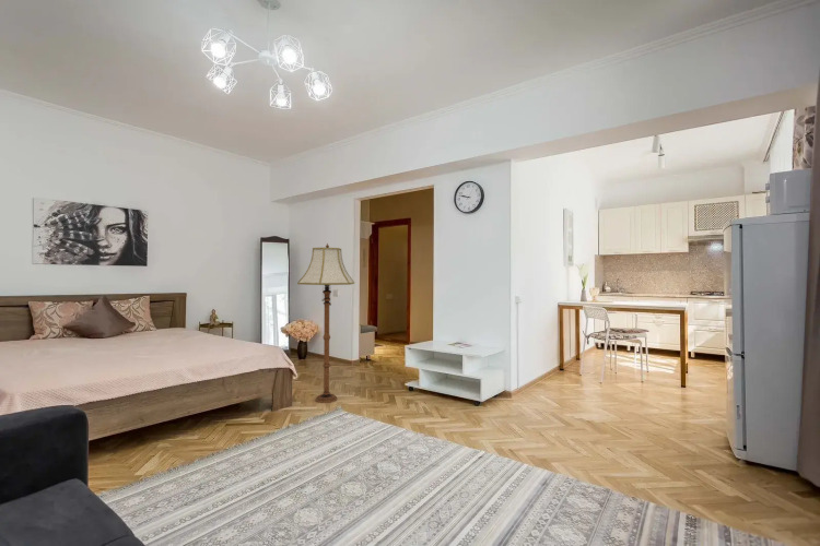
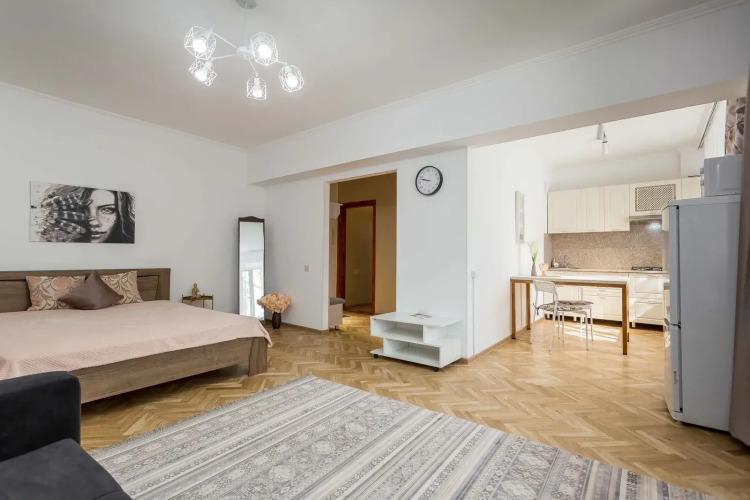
- floor lamp [296,242,355,404]
